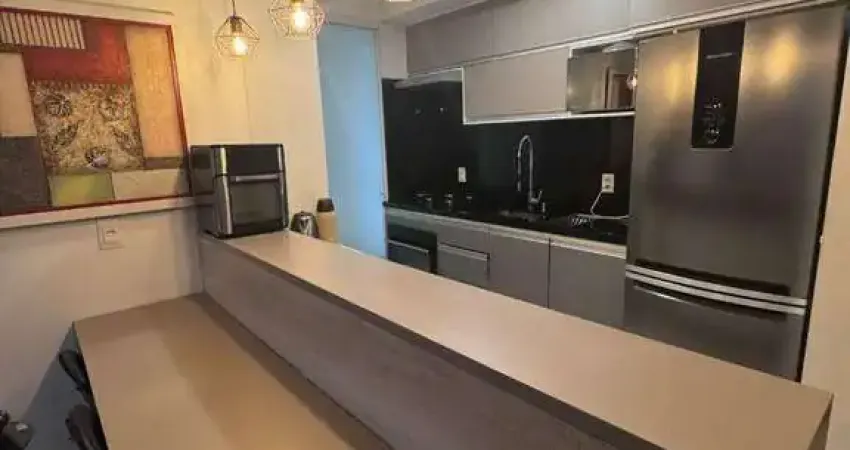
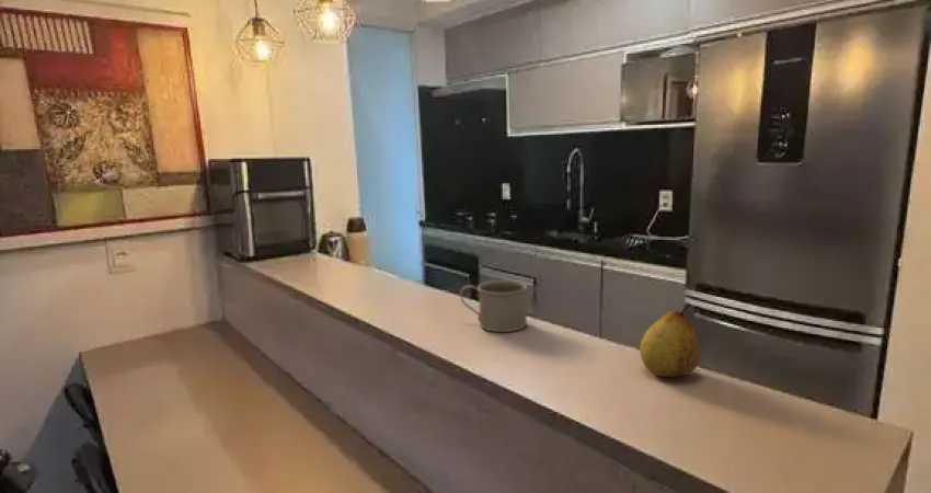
+ fruit [639,302,702,378]
+ mug [459,279,529,333]
